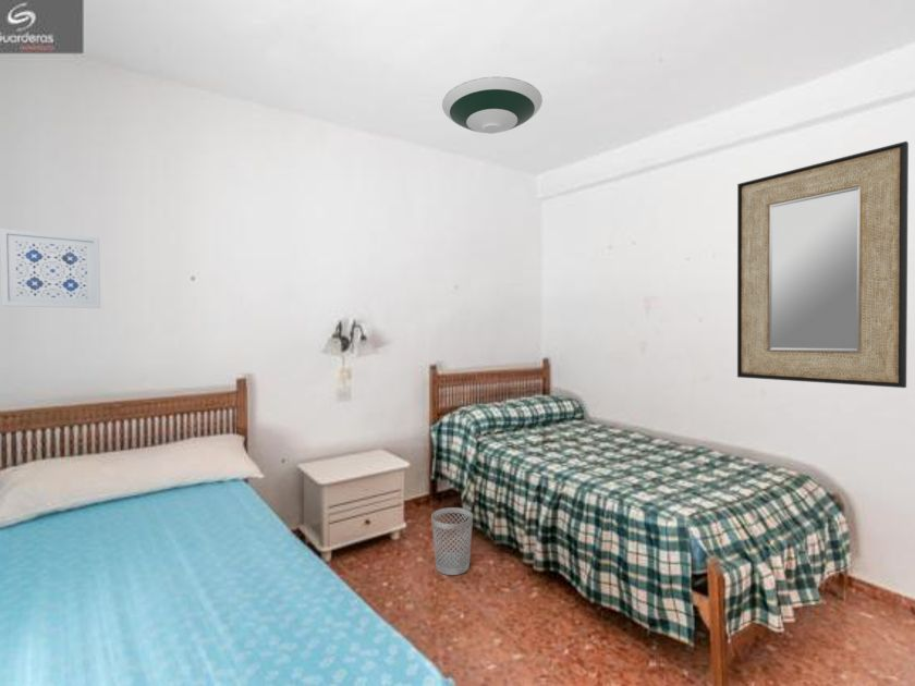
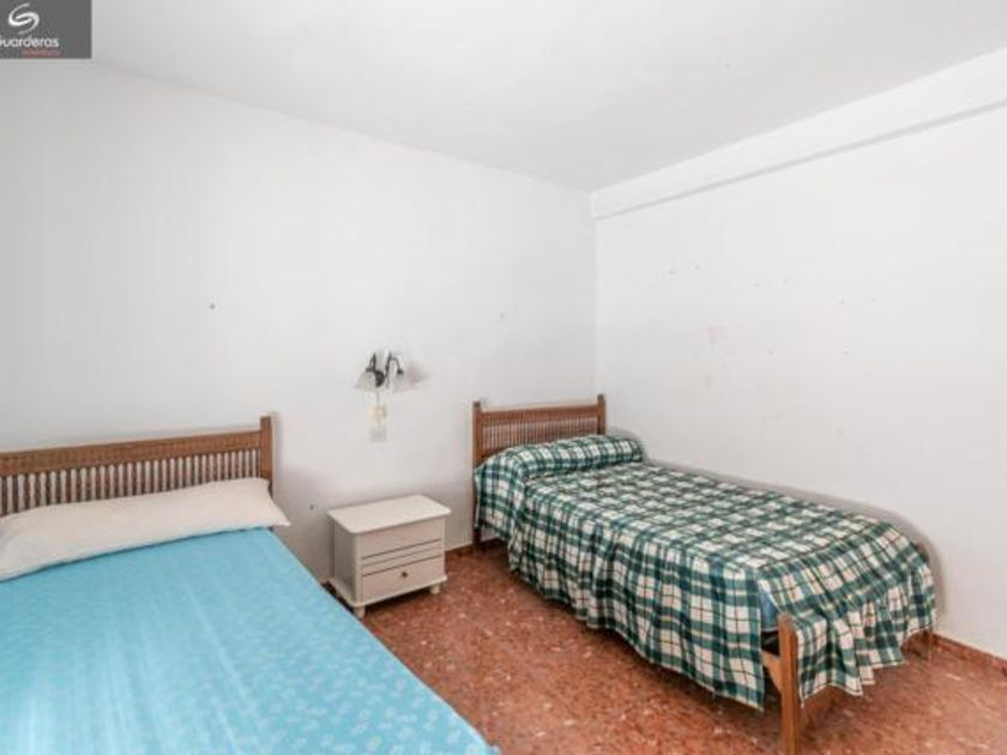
- wall art [0,228,101,309]
- home mirror [736,140,910,389]
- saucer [441,76,544,135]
- wastebasket [430,506,474,576]
